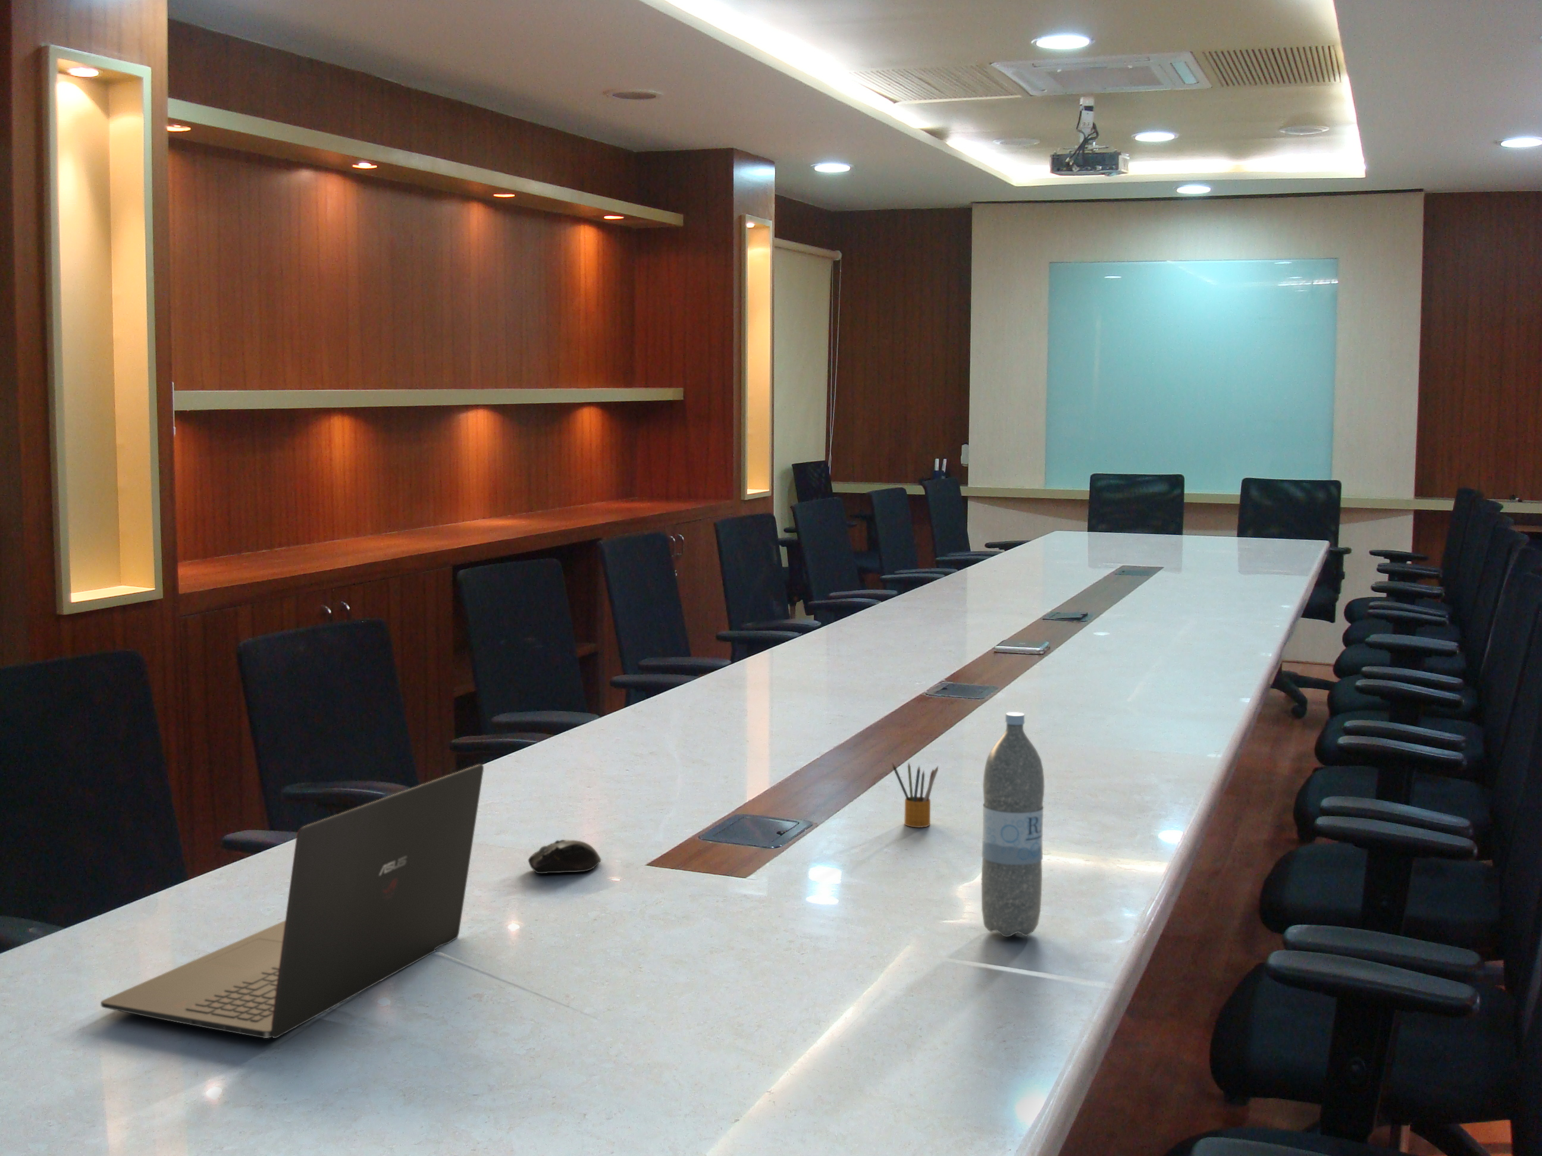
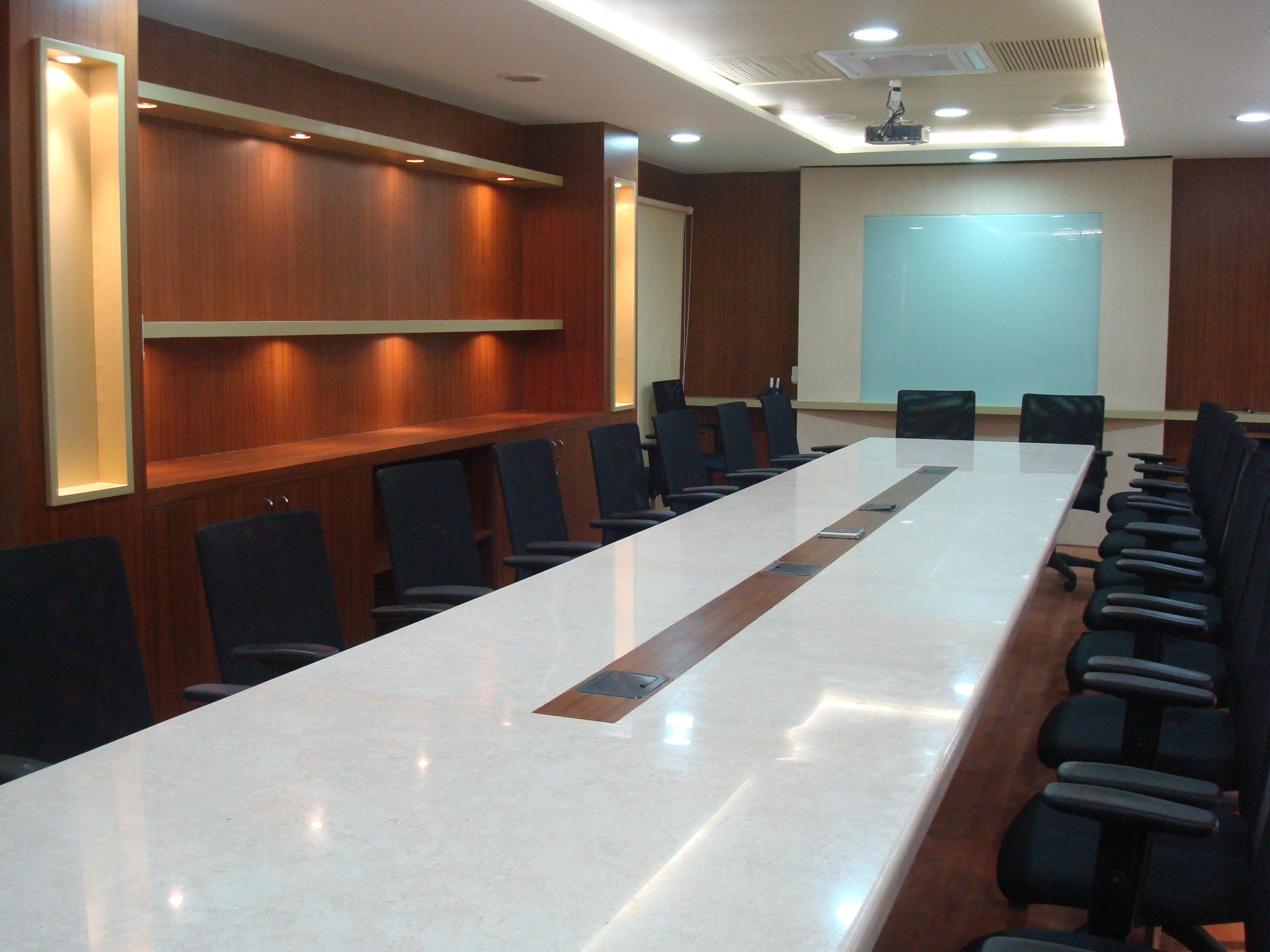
- water bottle [981,712,1045,937]
- laptop [100,764,484,1039]
- computer mouse [528,839,602,874]
- pencil box [891,761,939,828]
